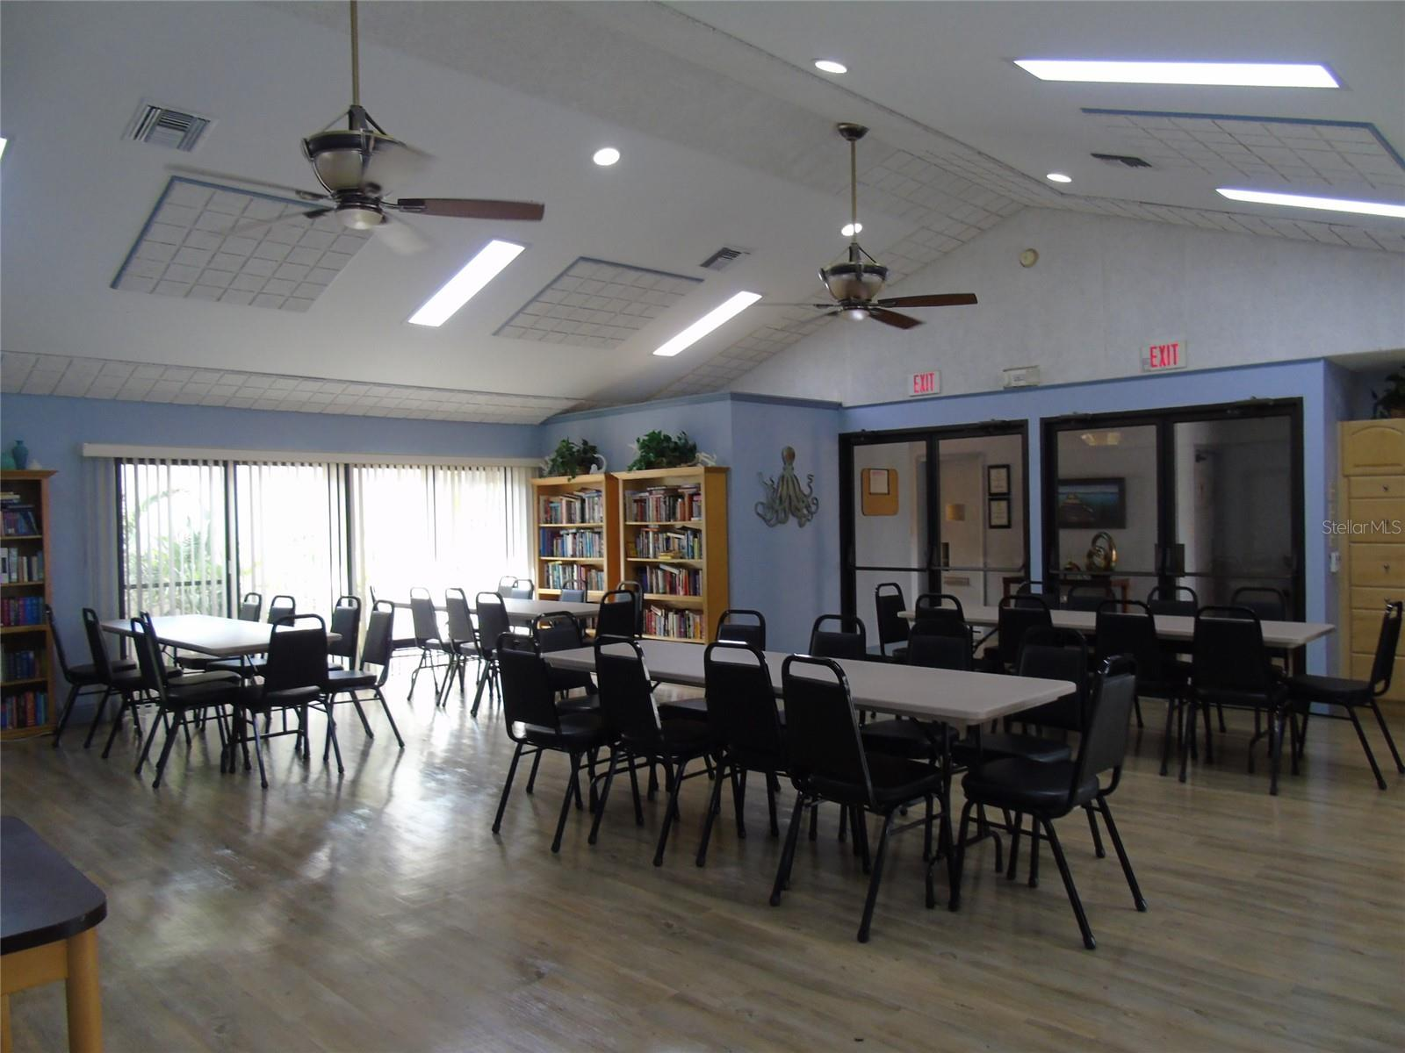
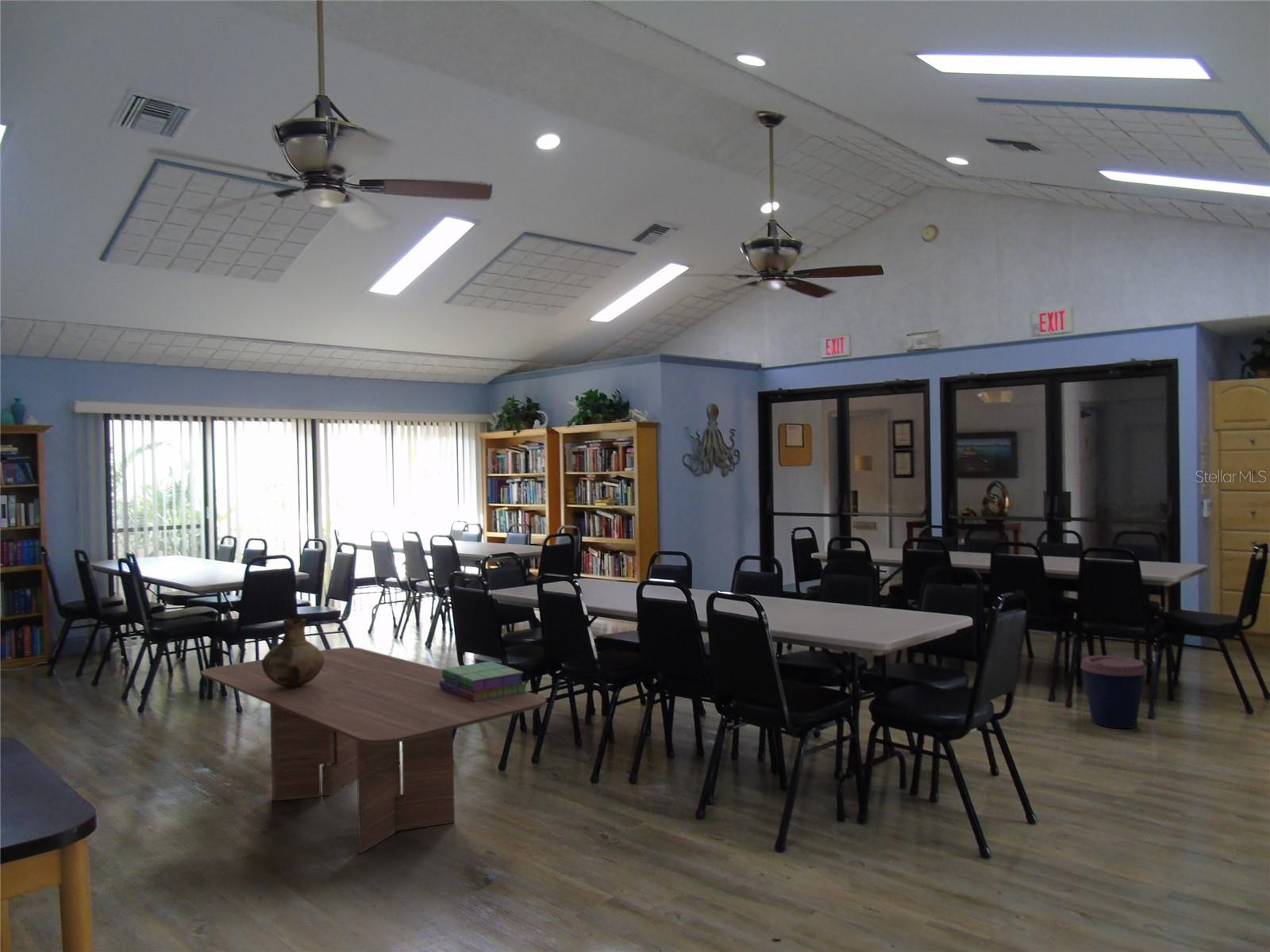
+ vase [262,618,325,687]
+ dining table [200,647,547,854]
+ coffee cup [1079,655,1147,729]
+ stack of books [440,660,528,701]
